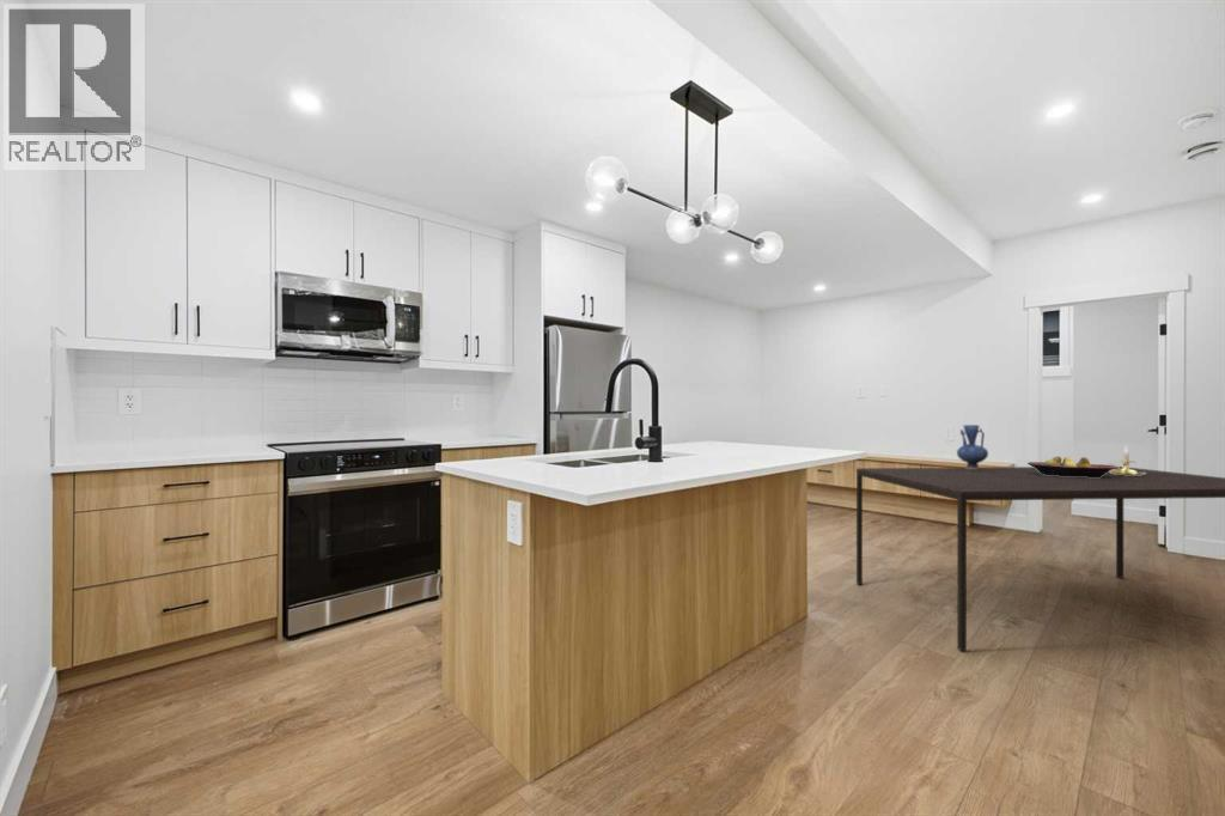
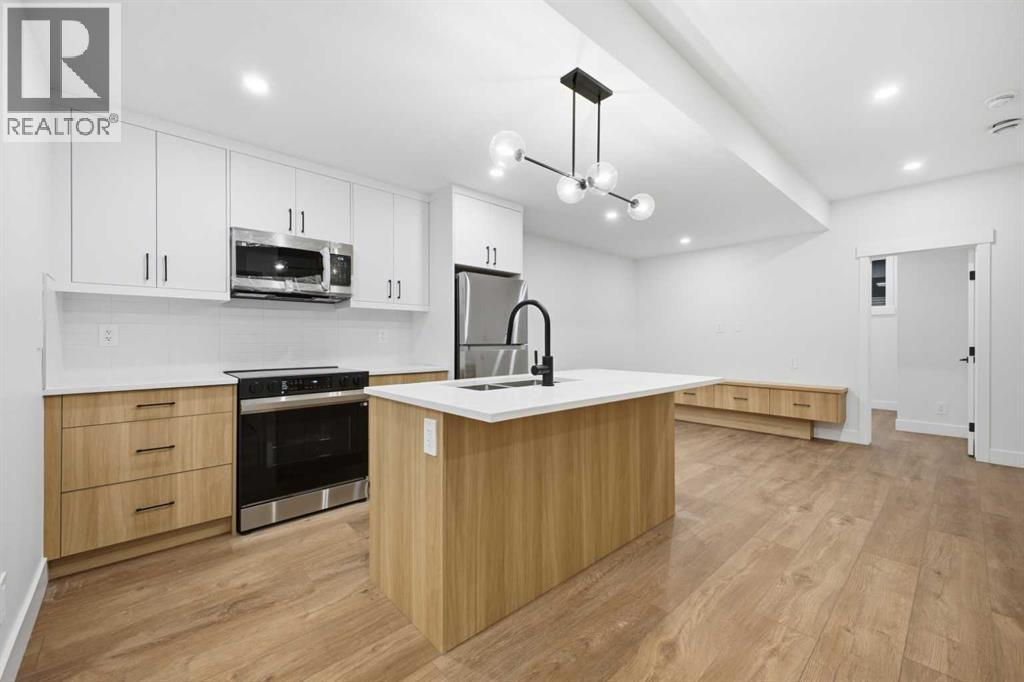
- vase [956,424,989,469]
- fruit bowl [1026,455,1116,477]
- candle holder [1108,444,1146,476]
- dining table [855,465,1225,652]
